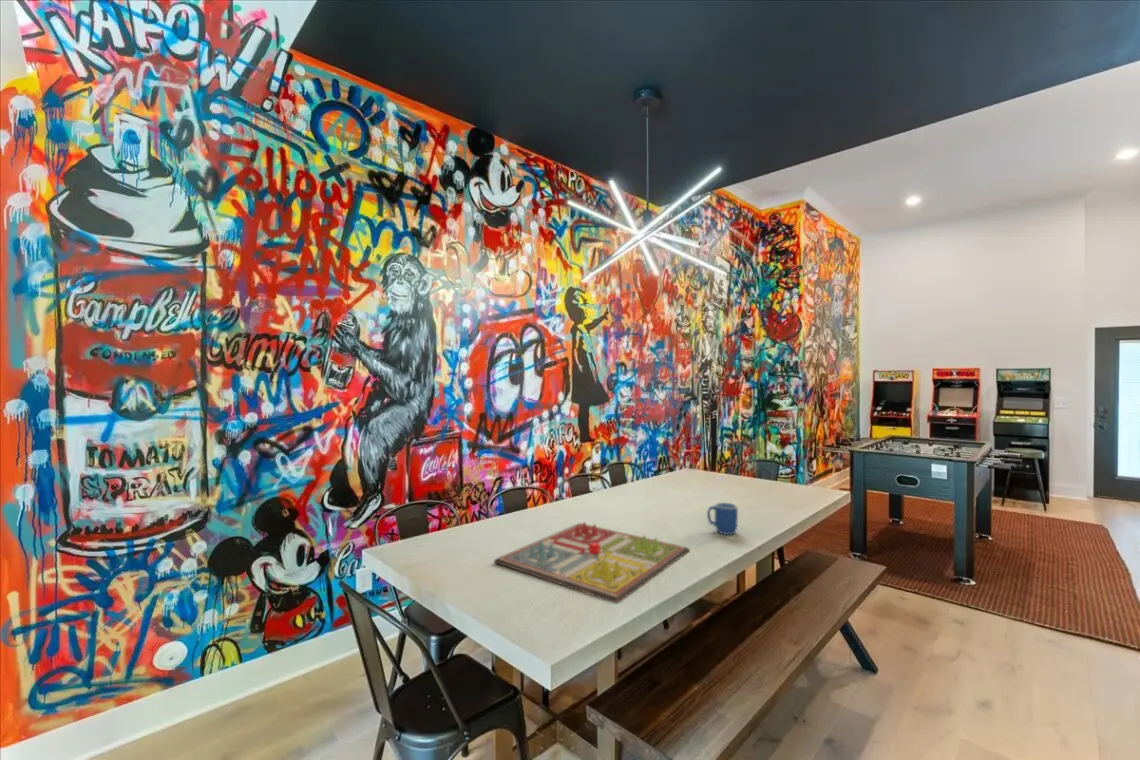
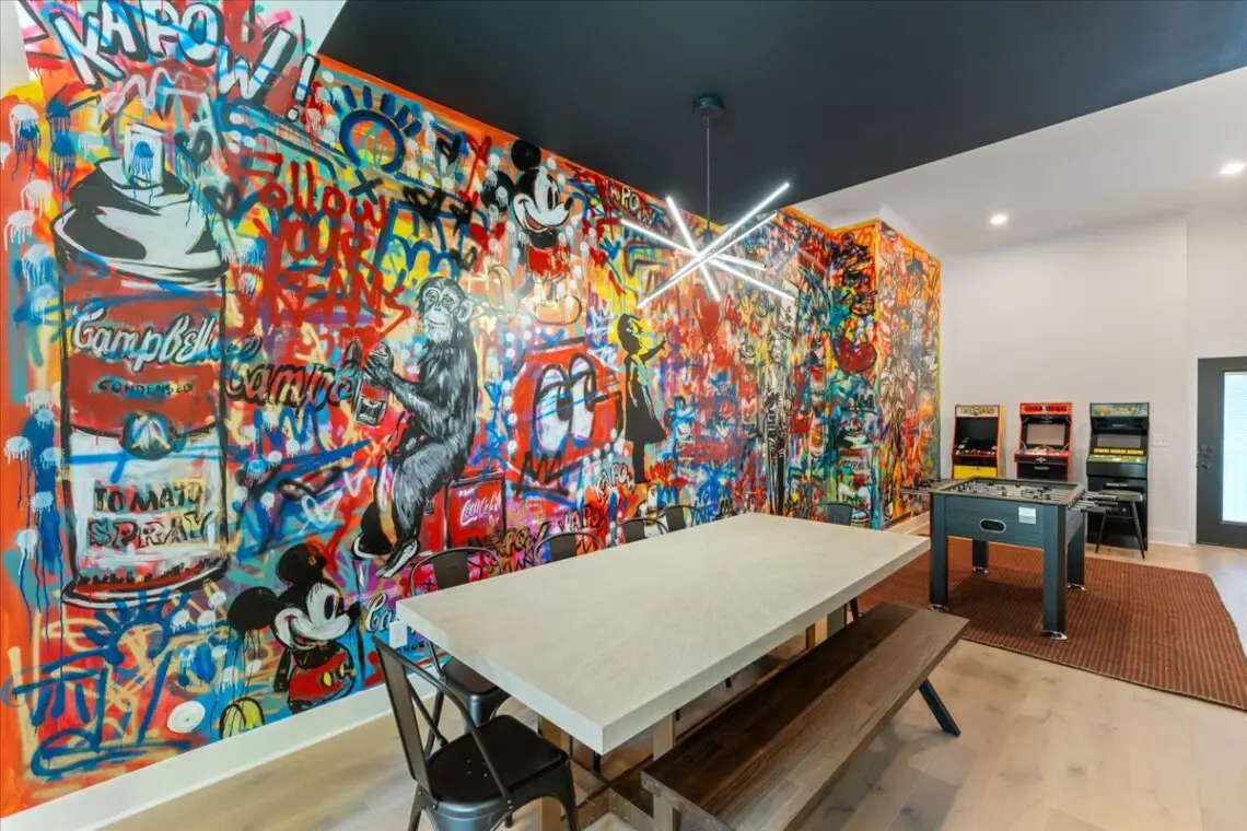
- gameboard [493,521,690,604]
- mug [706,501,739,536]
